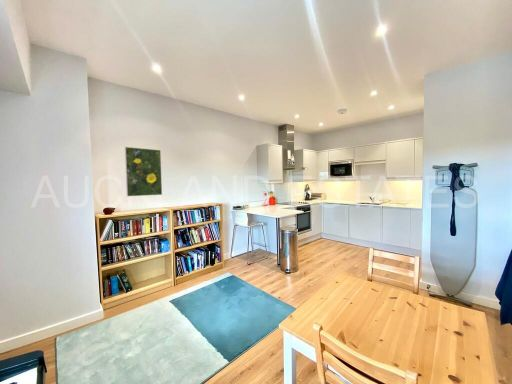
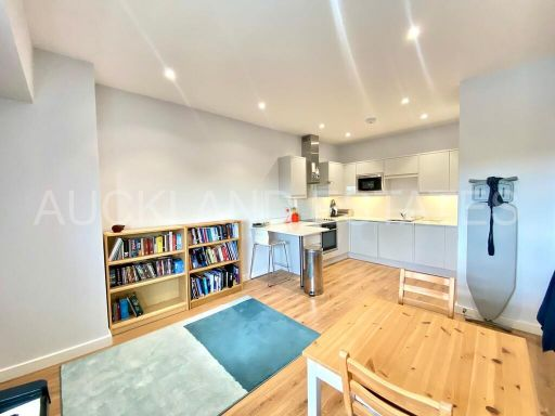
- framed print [124,146,163,197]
